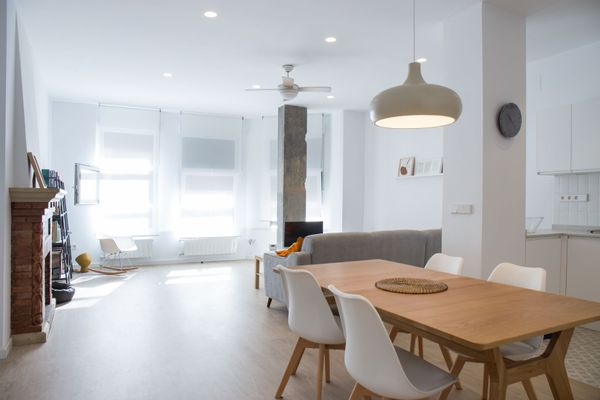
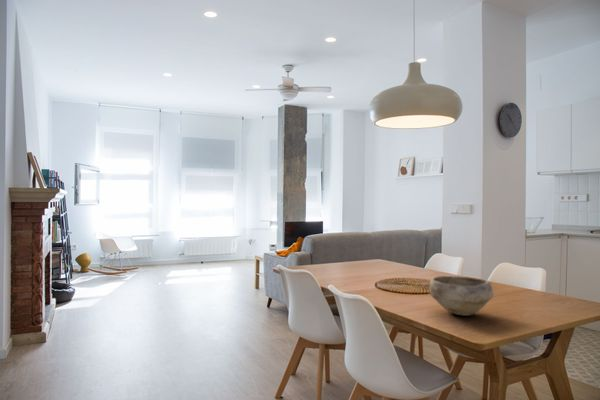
+ bowl [428,275,495,317]
